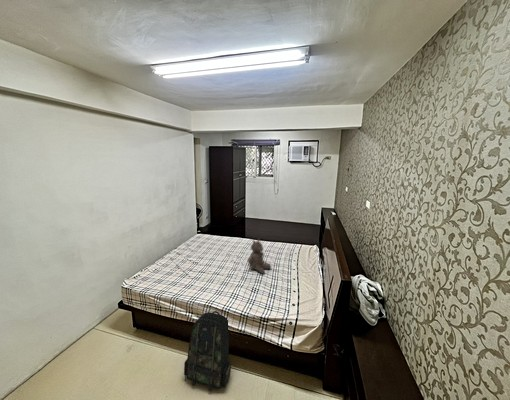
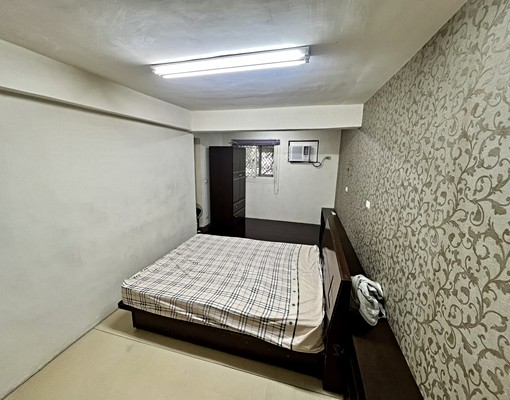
- backpack [183,310,232,392]
- teddy bear [247,237,272,275]
